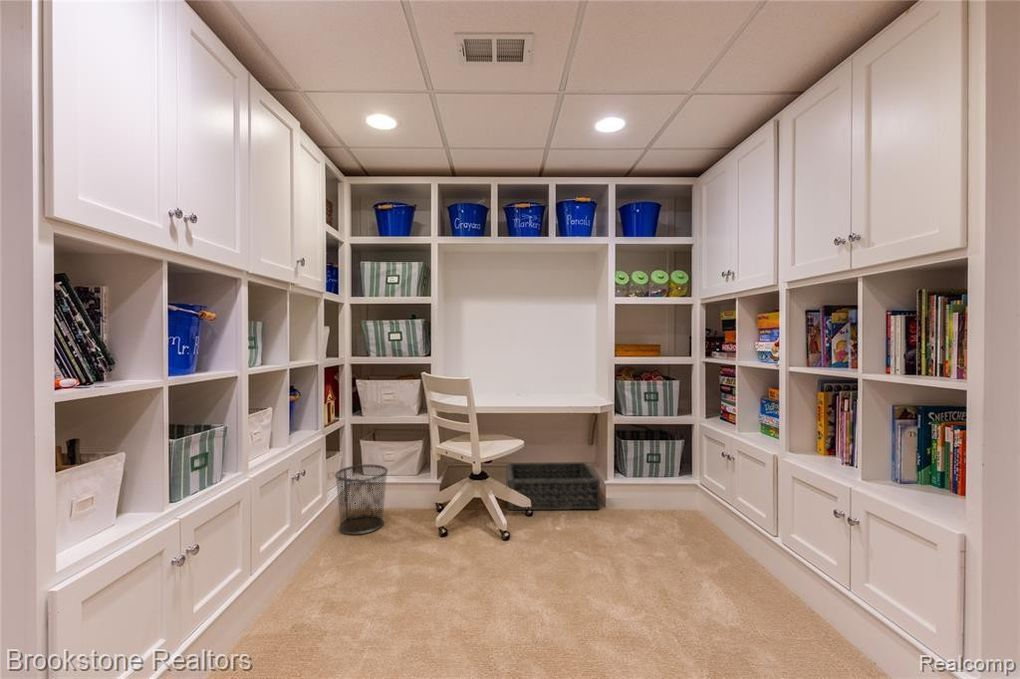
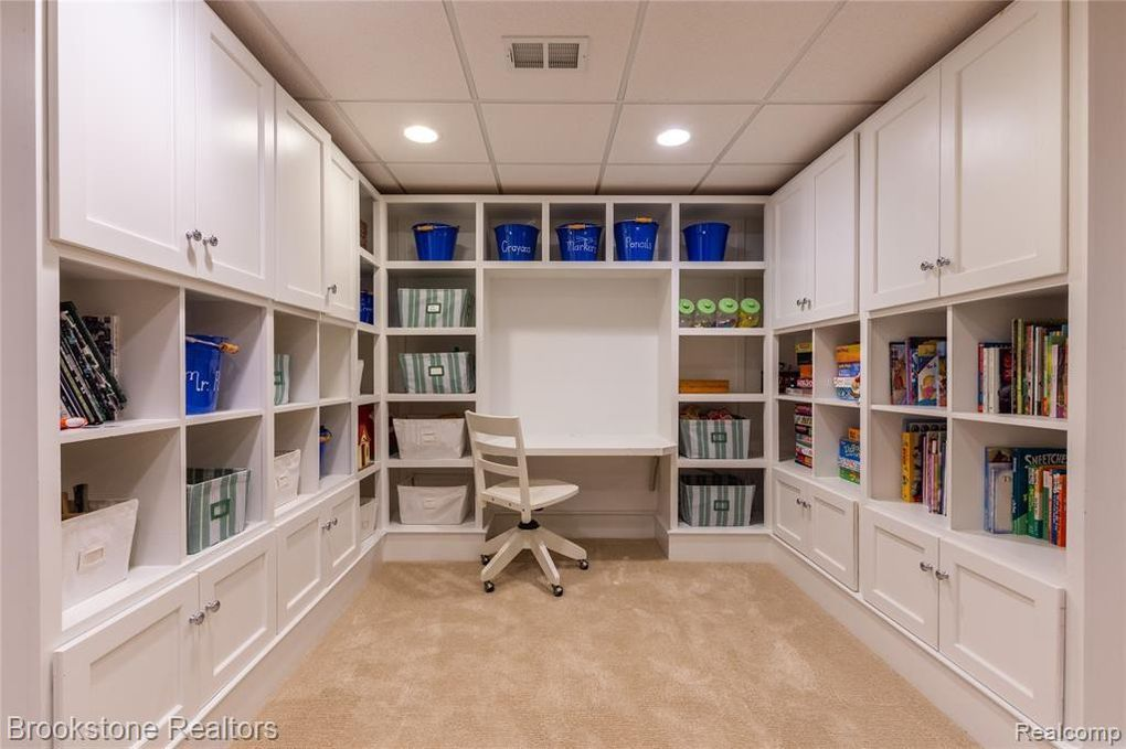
- basket [506,461,601,511]
- waste bin [334,463,389,536]
